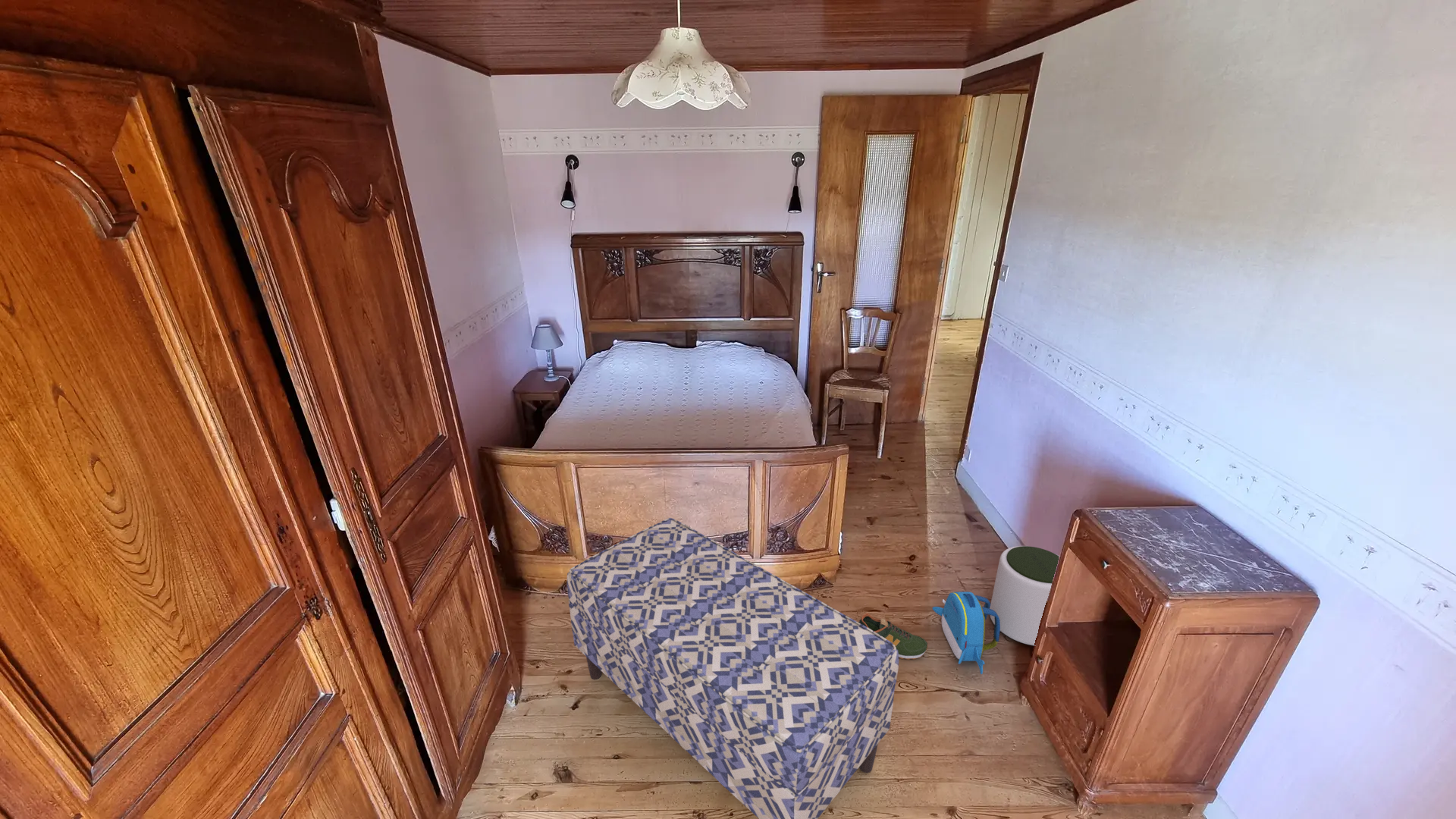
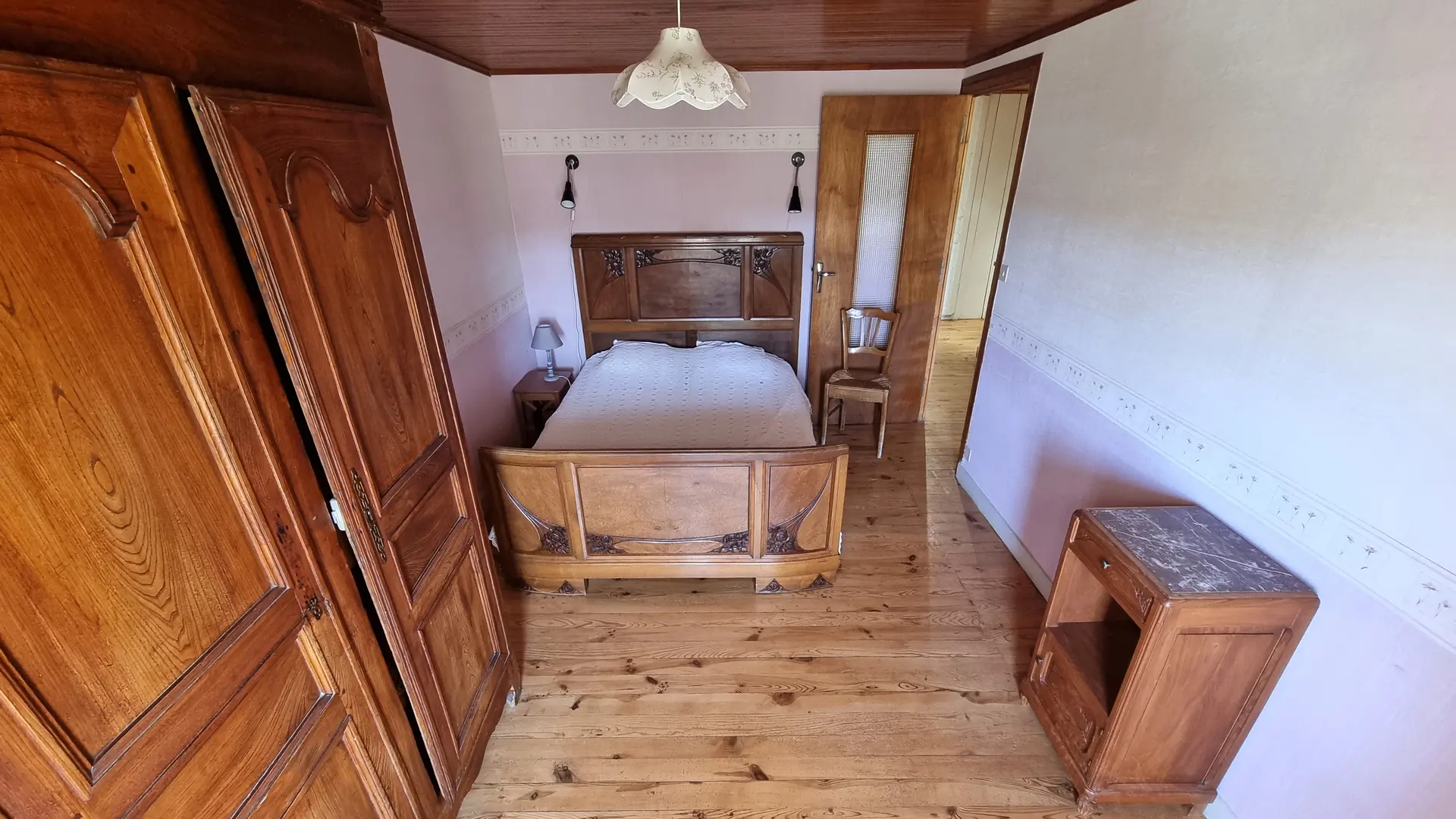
- bench [566,517,899,819]
- shoe [858,613,928,661]
- plant pot [990,545,1060,646]
- backpack [931,591,1001,675]
